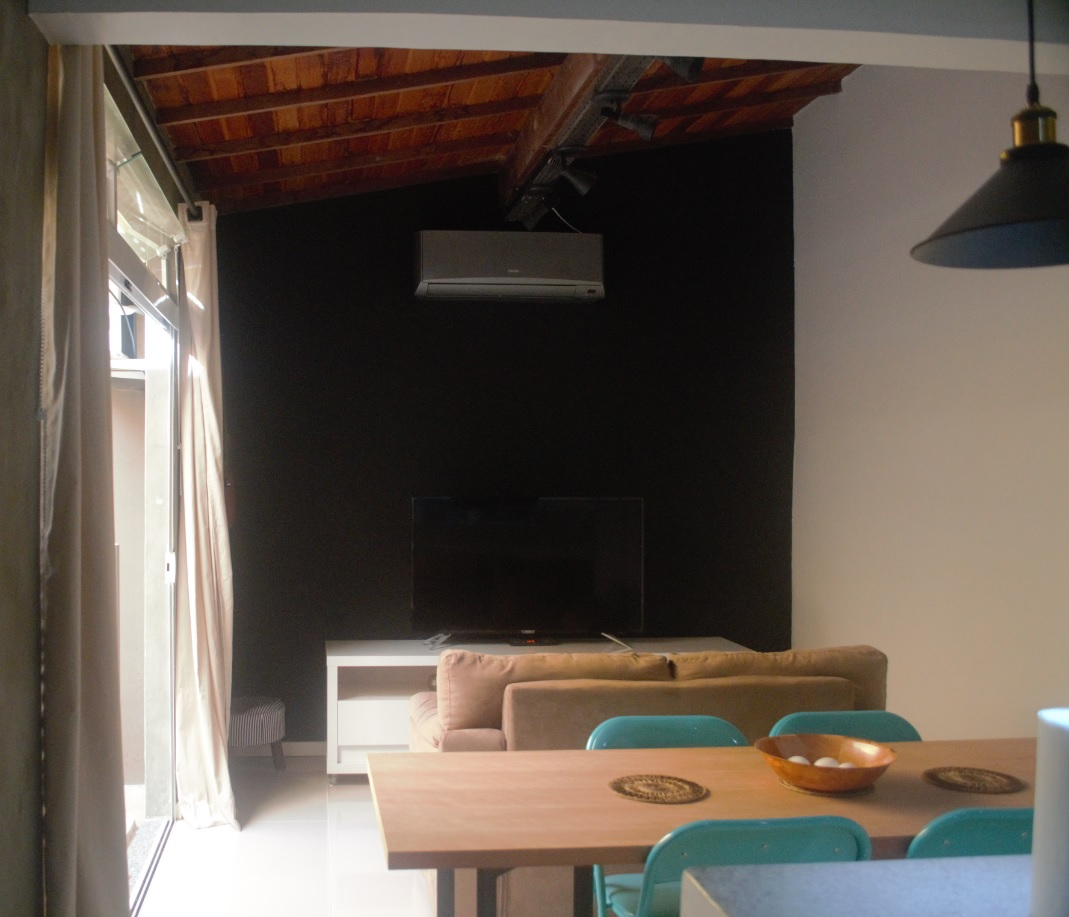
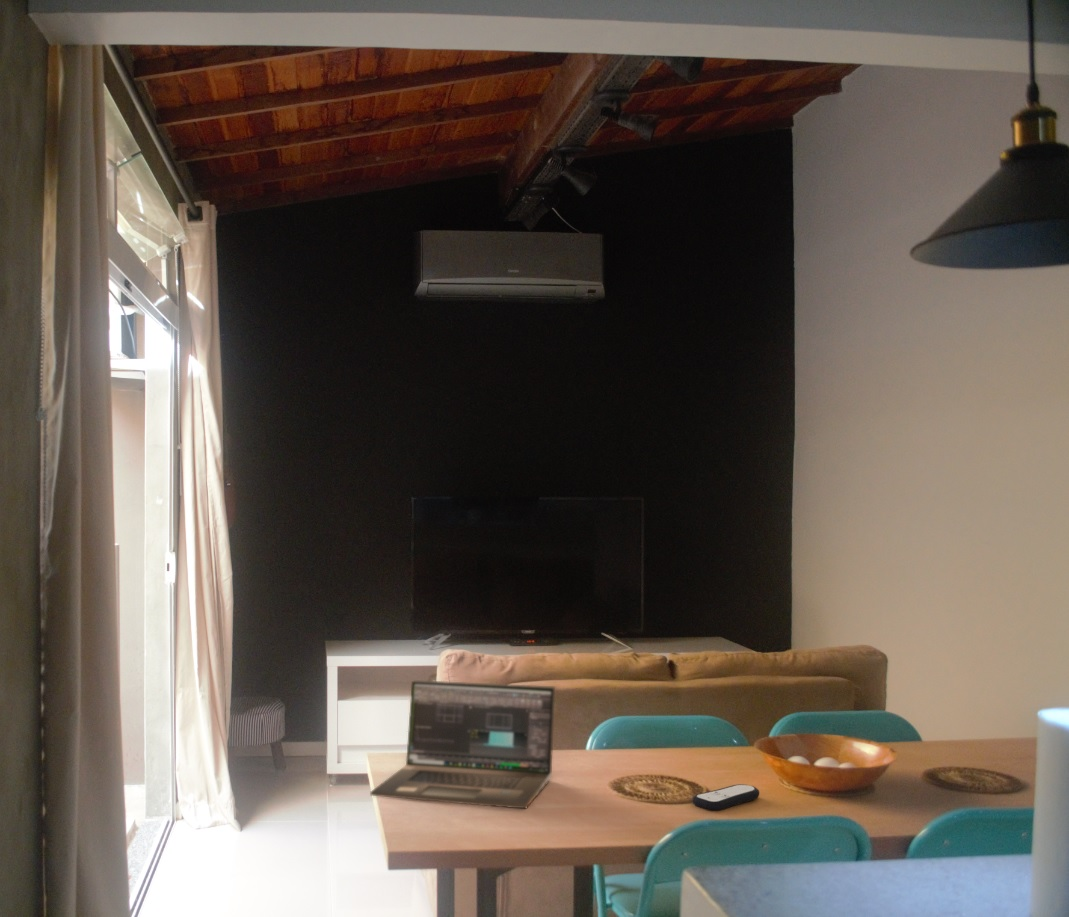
+ laptop [369,679,556,810]
+ remote control [691,783,760,812]
